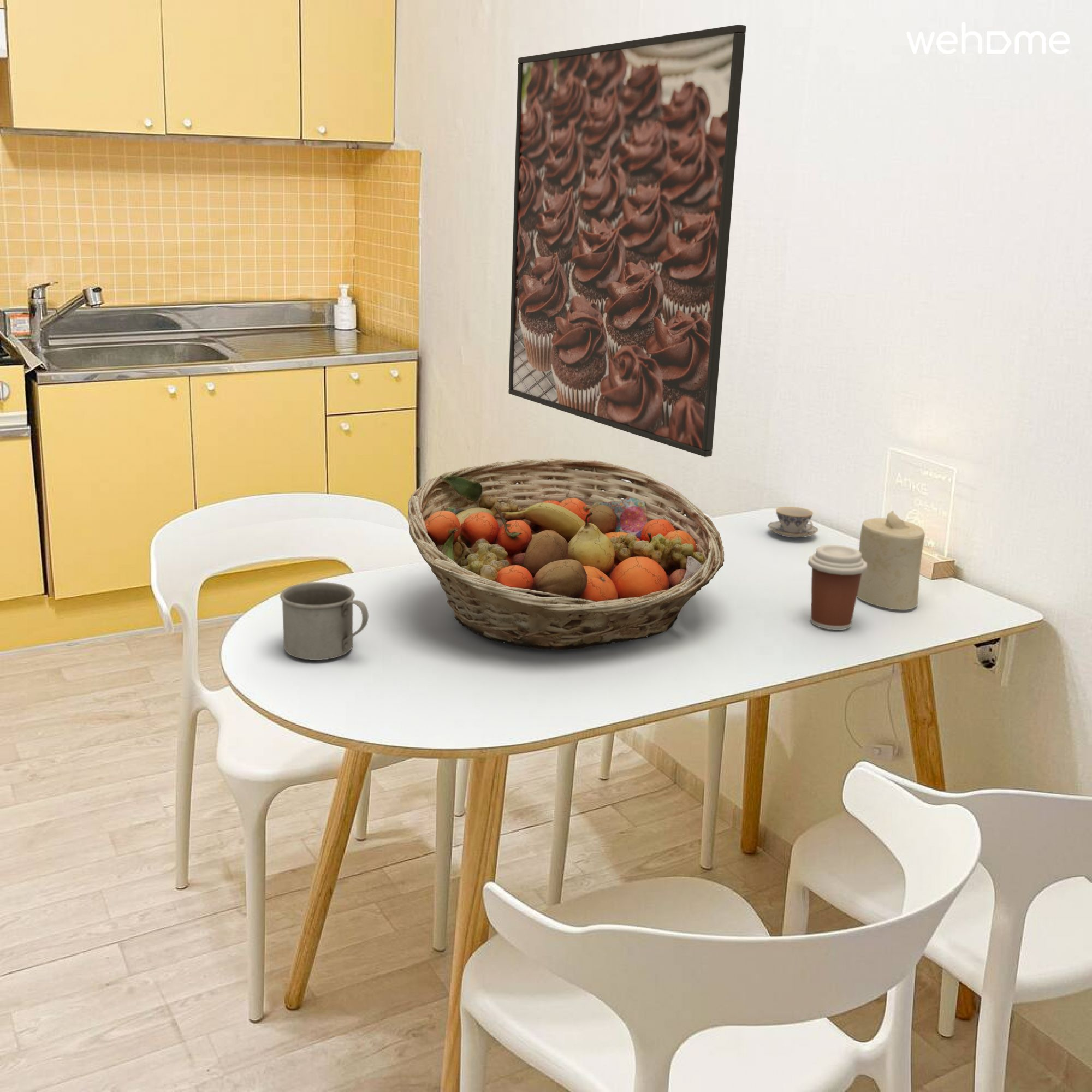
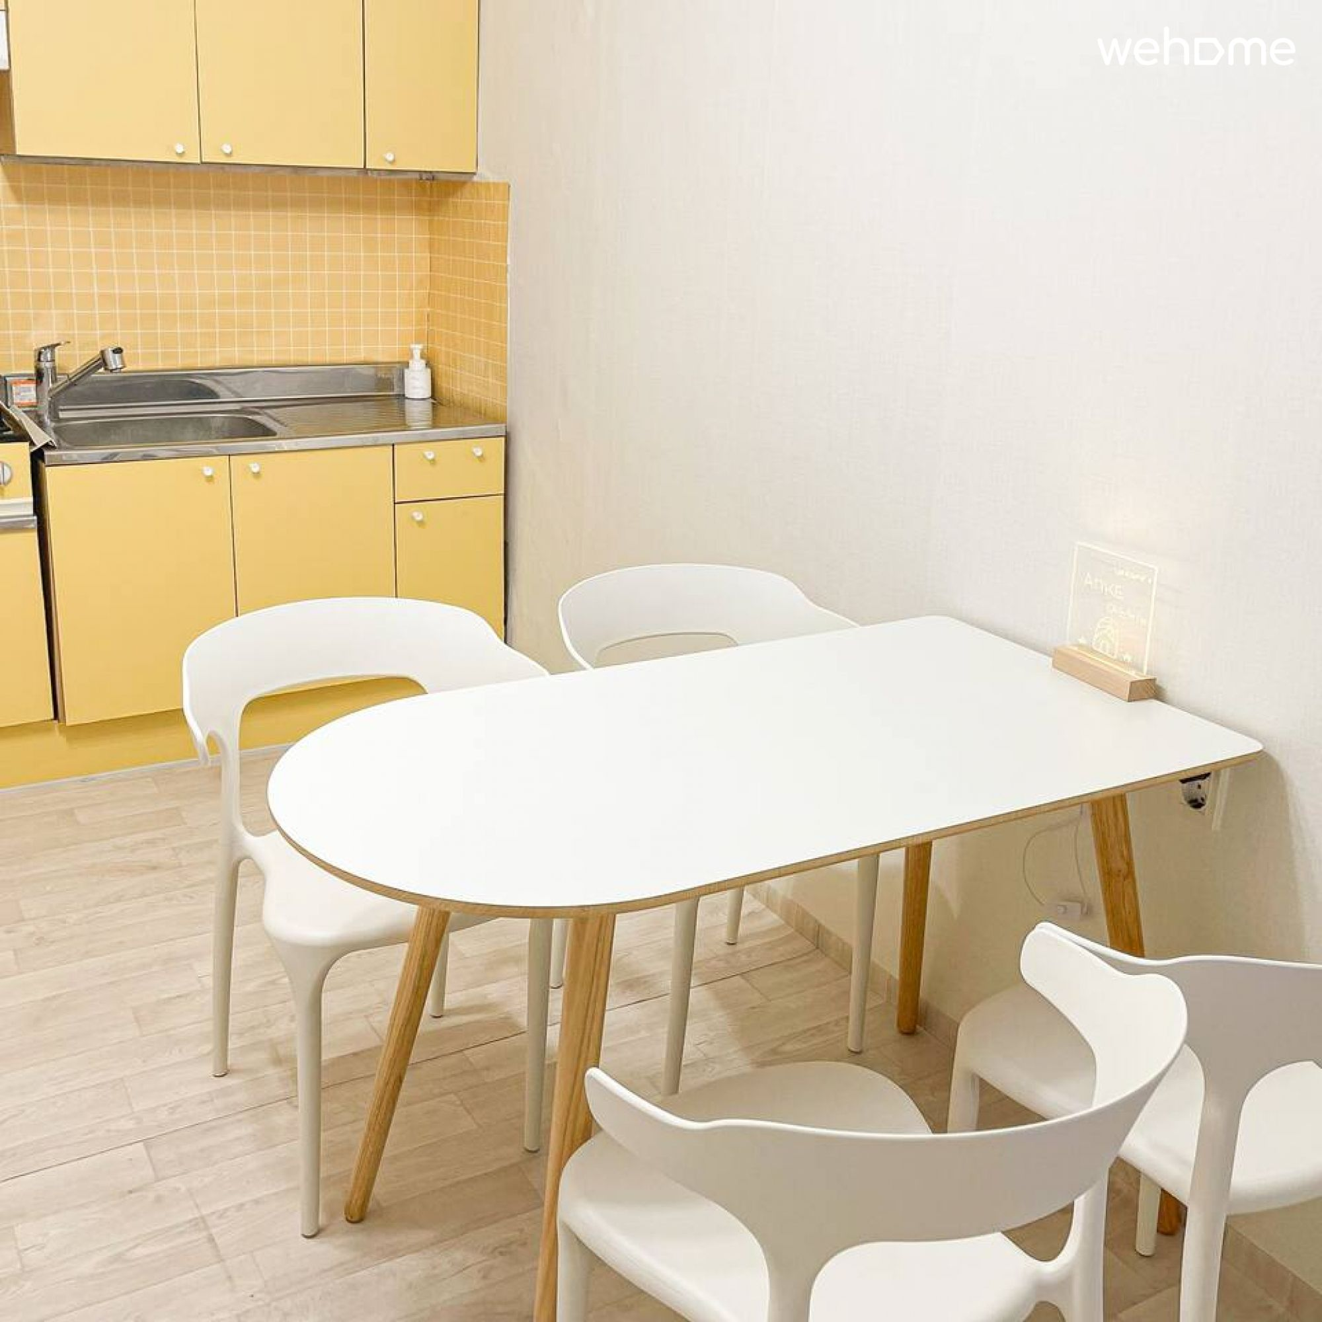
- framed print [508,24,746,458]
- coffee cup [808,544,867,631]
- fruit basket [407,458,725,650]
- chinaware [767,506,818,538]
- candle [857,510,925,610]
- mug [280,581,369,661]
